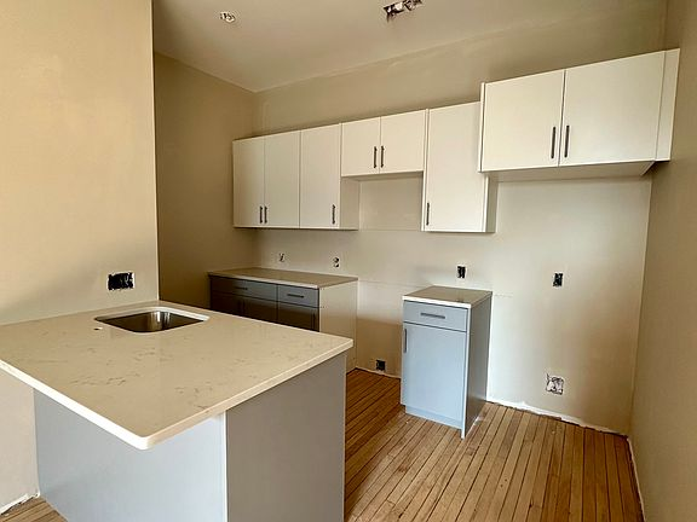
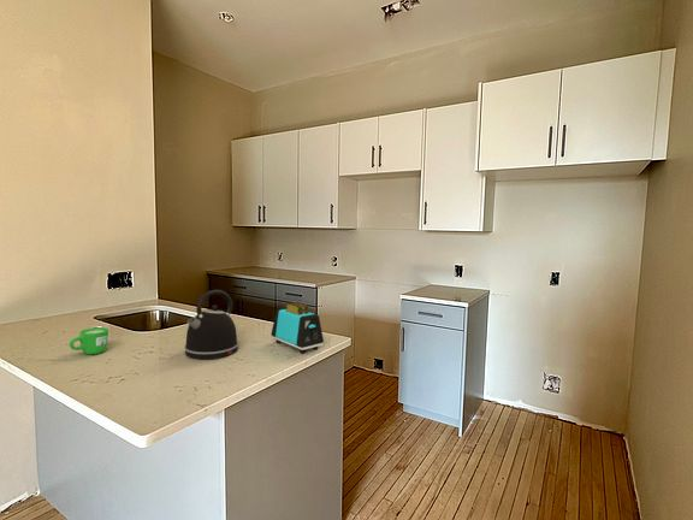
+ kettle [183,289,239,360]
+ mug [69,326,109,355]
+ toaster [270,301,325,354]
